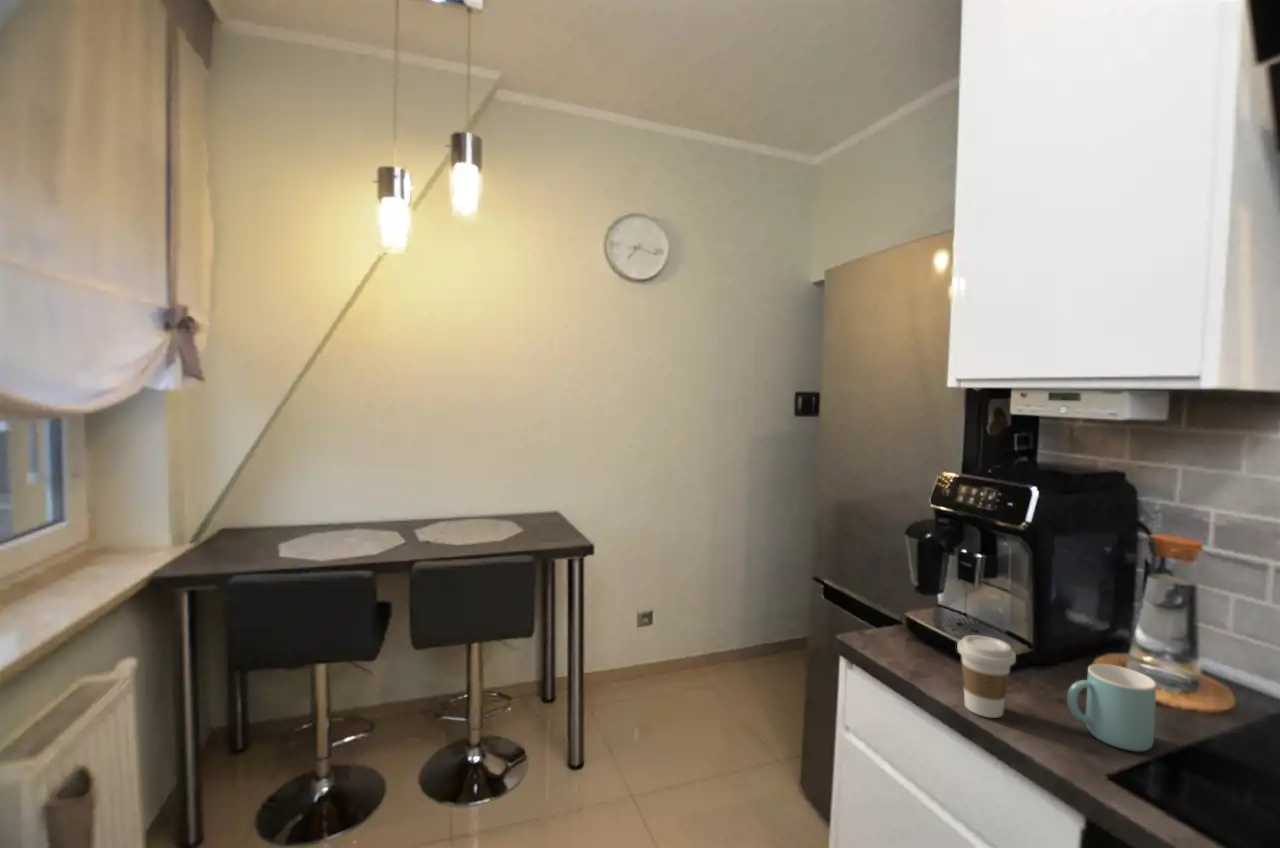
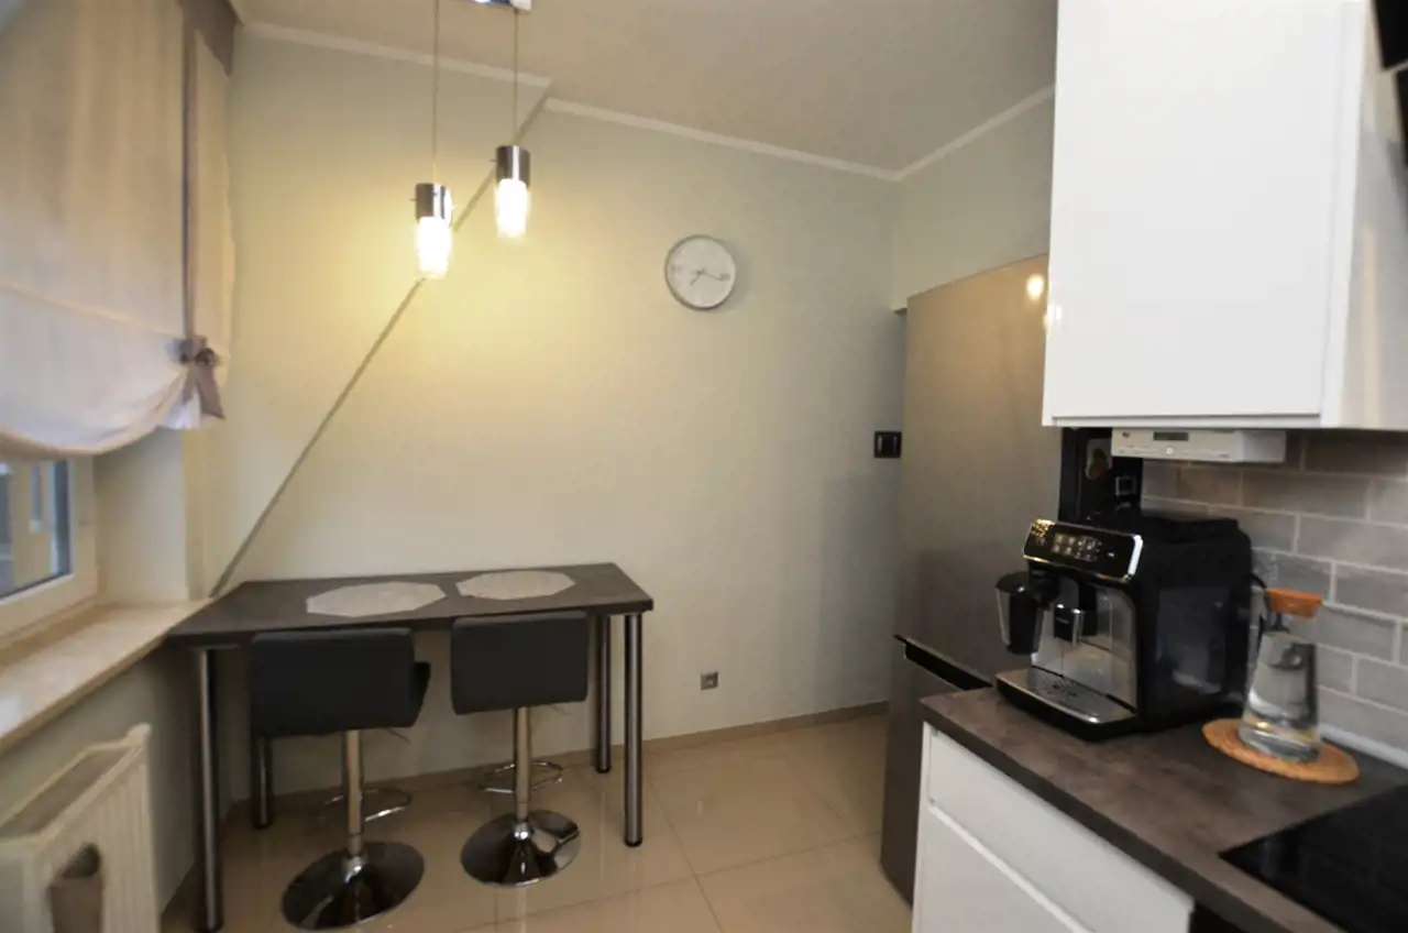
- mug [1066,663,1157,752]
- coffee cup [956,634,1017,719]
